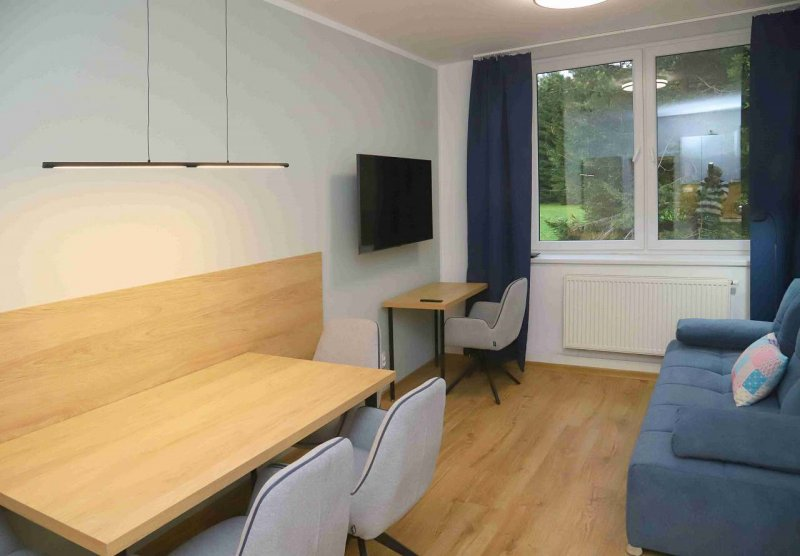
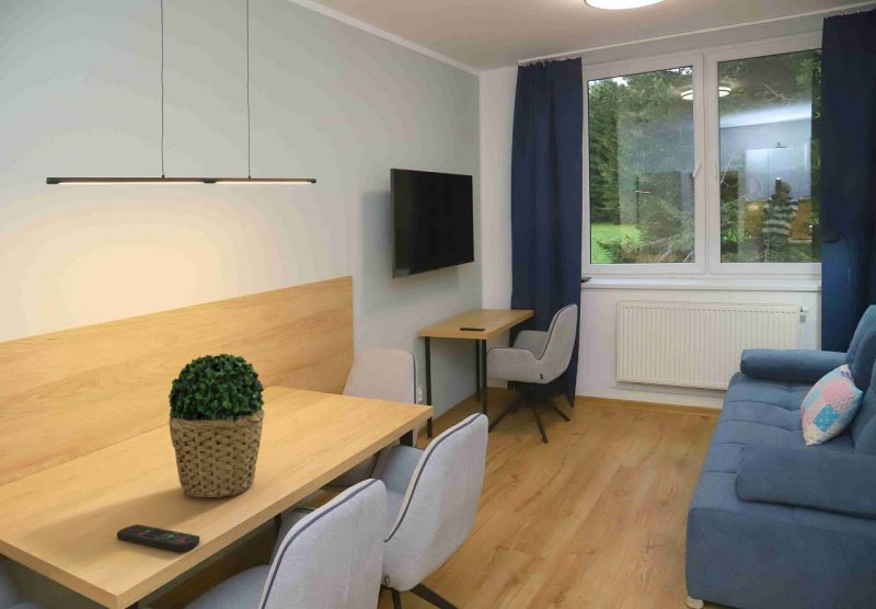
+ remote control [116,524,200,553]
+ potted plant [168,353,266,498]
